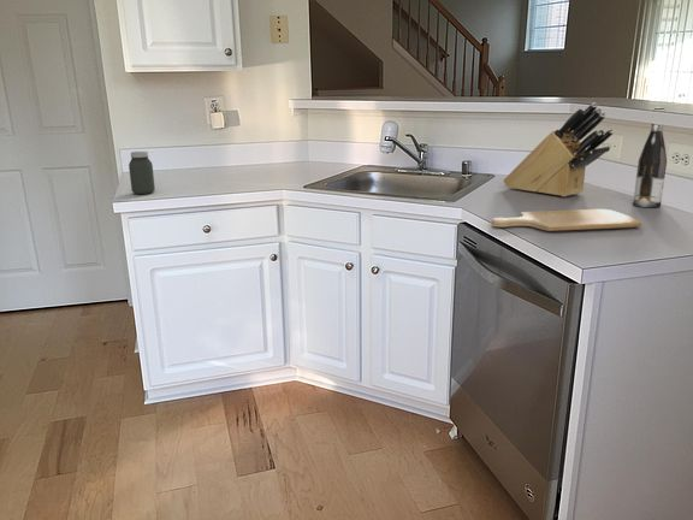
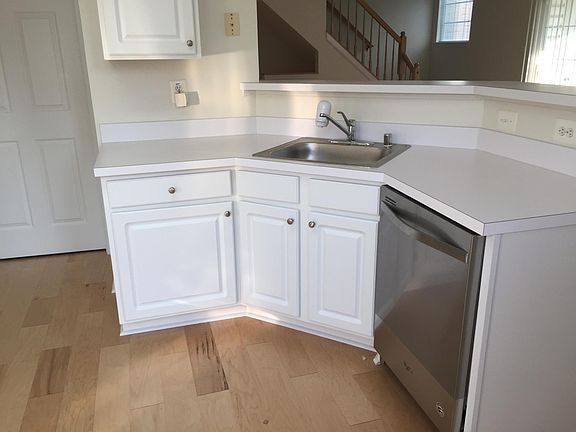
- knife block [502,101,615,197]
- jar [128,150,156,195]
- wine bottle [632,107,668,208]
- chopping board [490,208,642,232]
